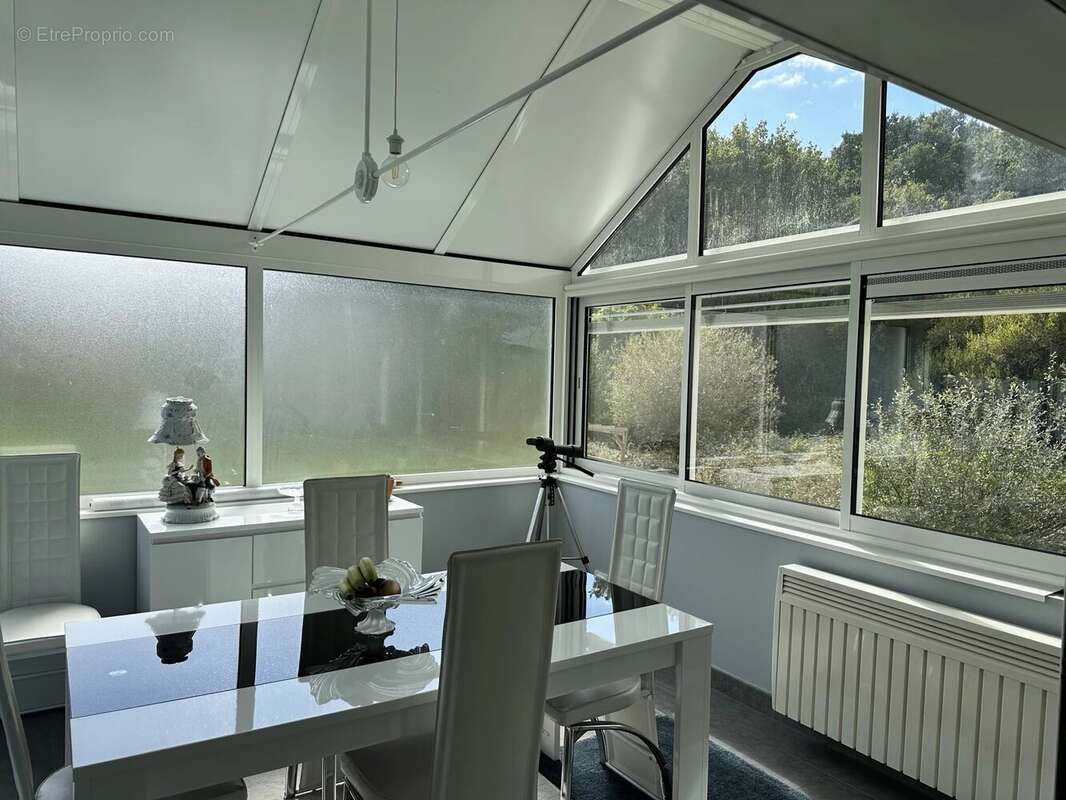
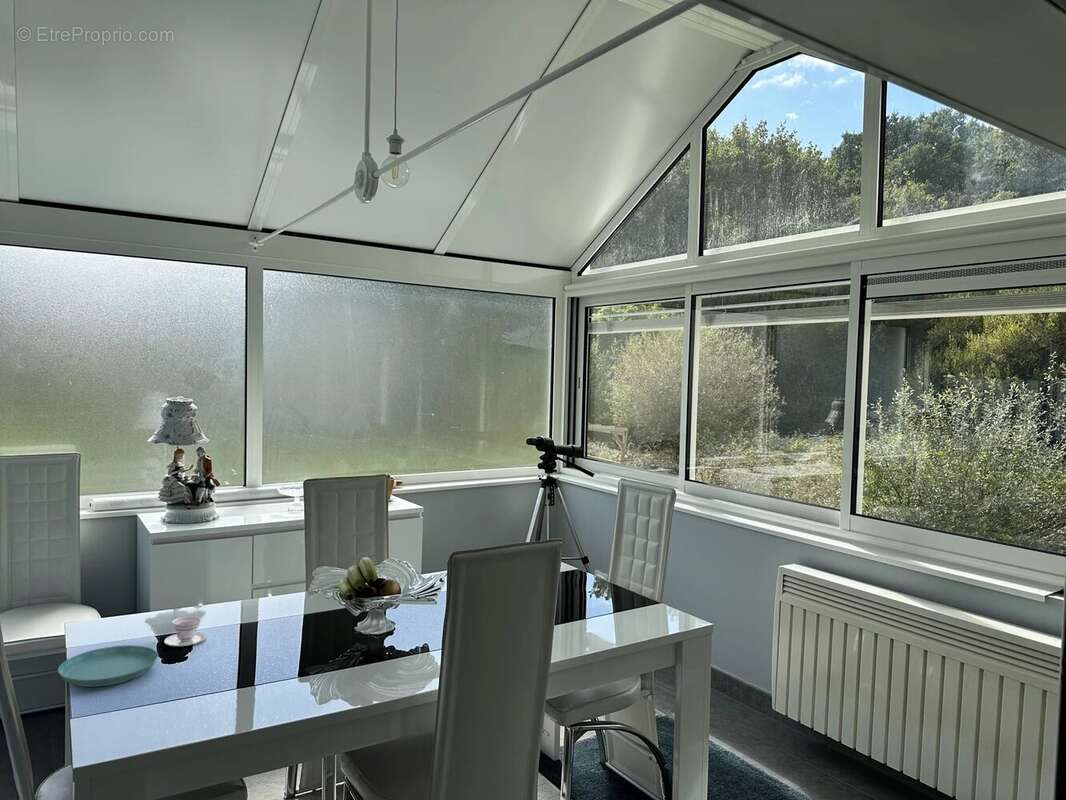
+ teacup [163,616,207,647]
+ saucer [57,644,159,688]
